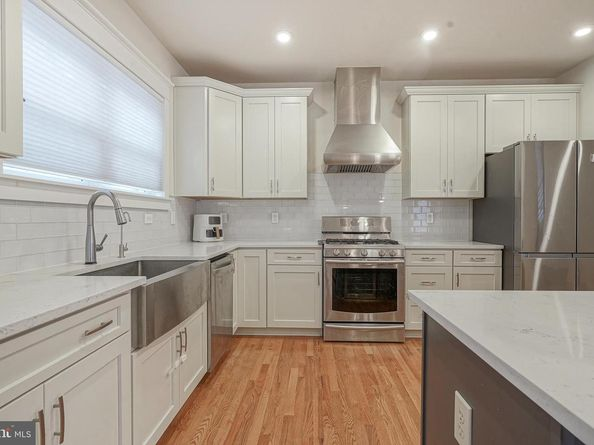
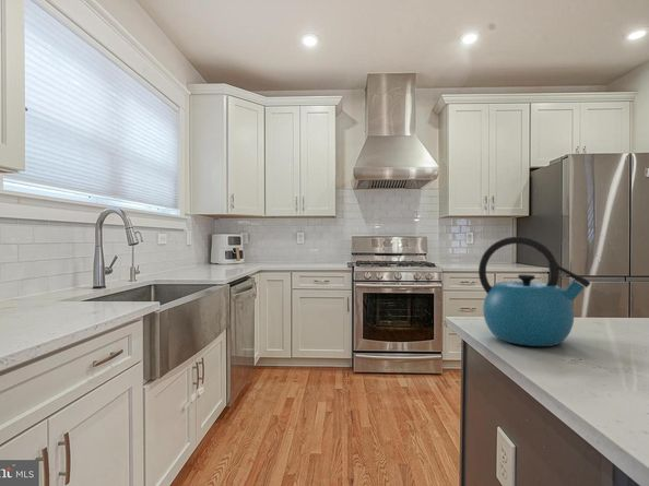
+ kettle [477,236,592,347]
